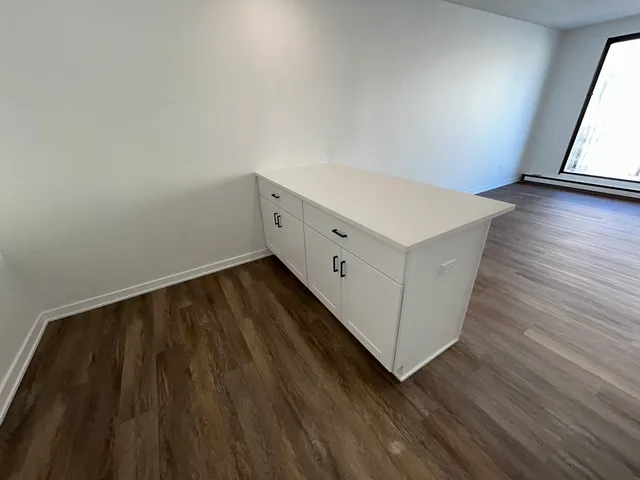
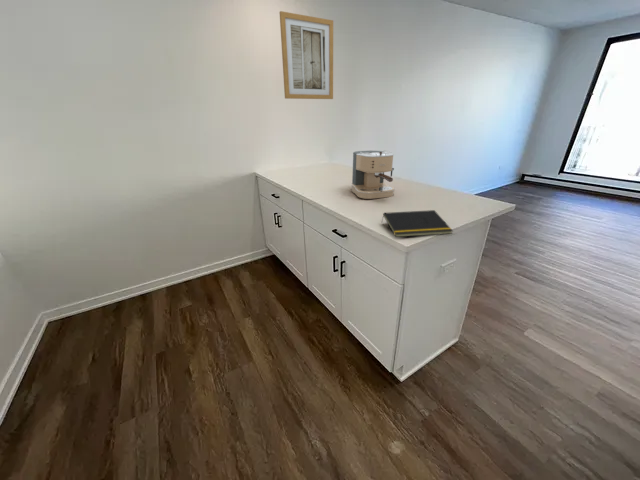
+ wall art [279,10,334,100]
+ coffee maker [351,149,396,200]
+ notepad [380,209,454,238]
